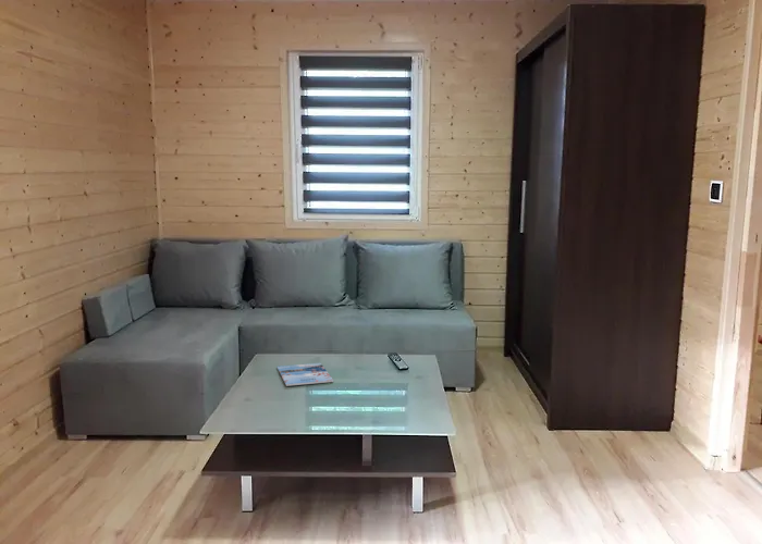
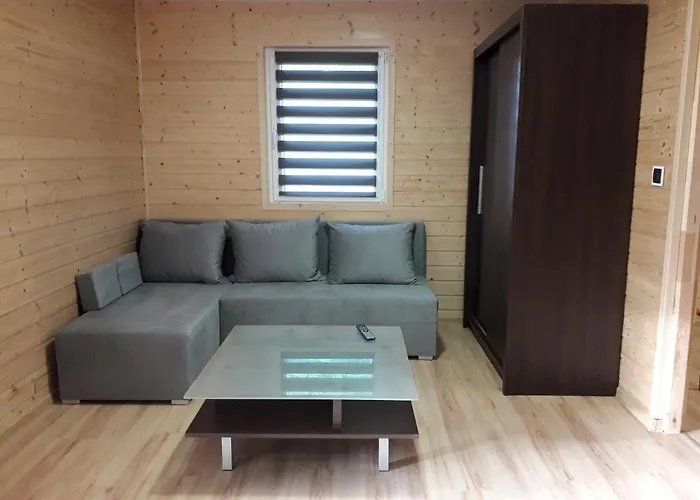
- magazine [276,362,334,387]
